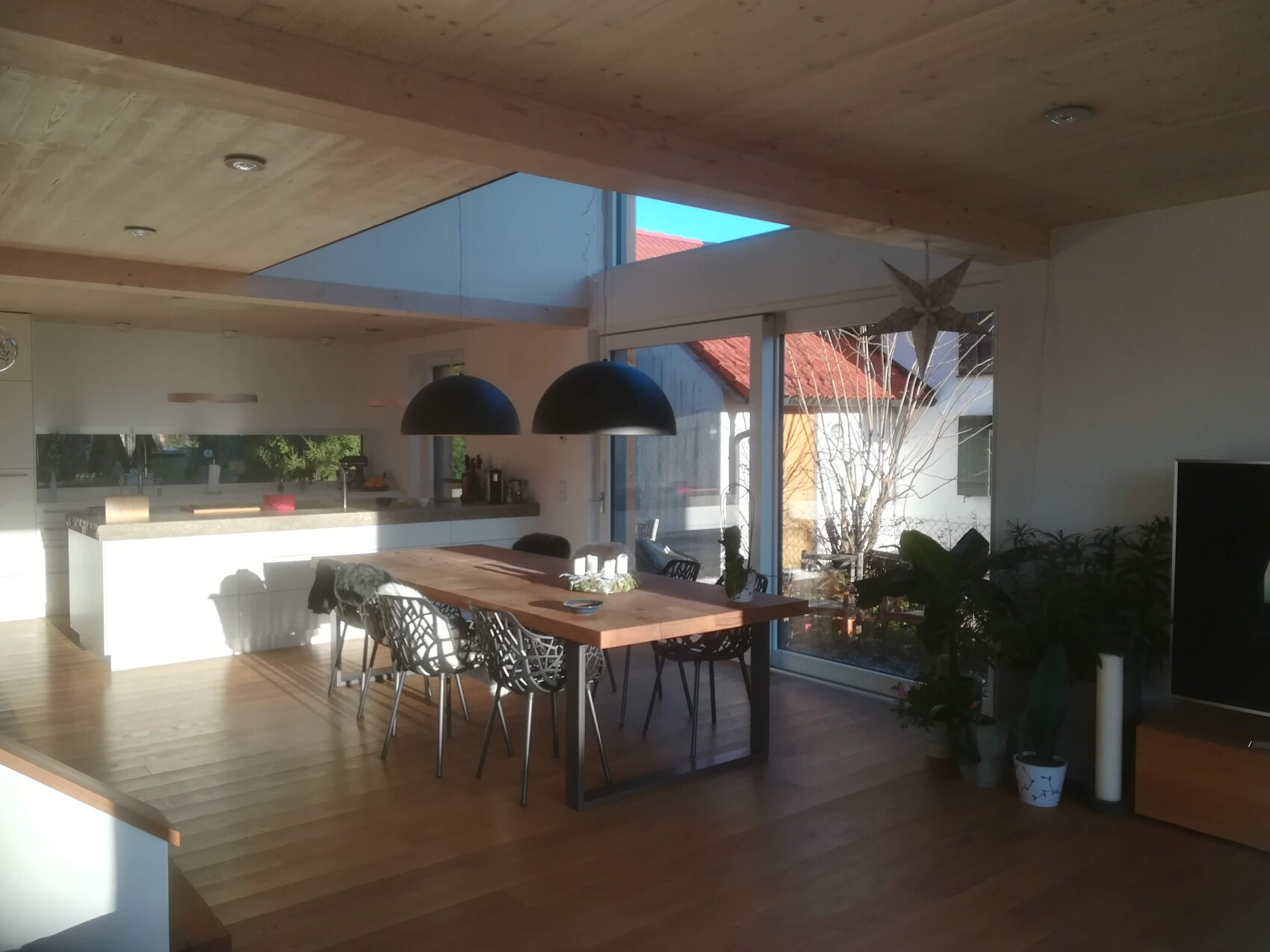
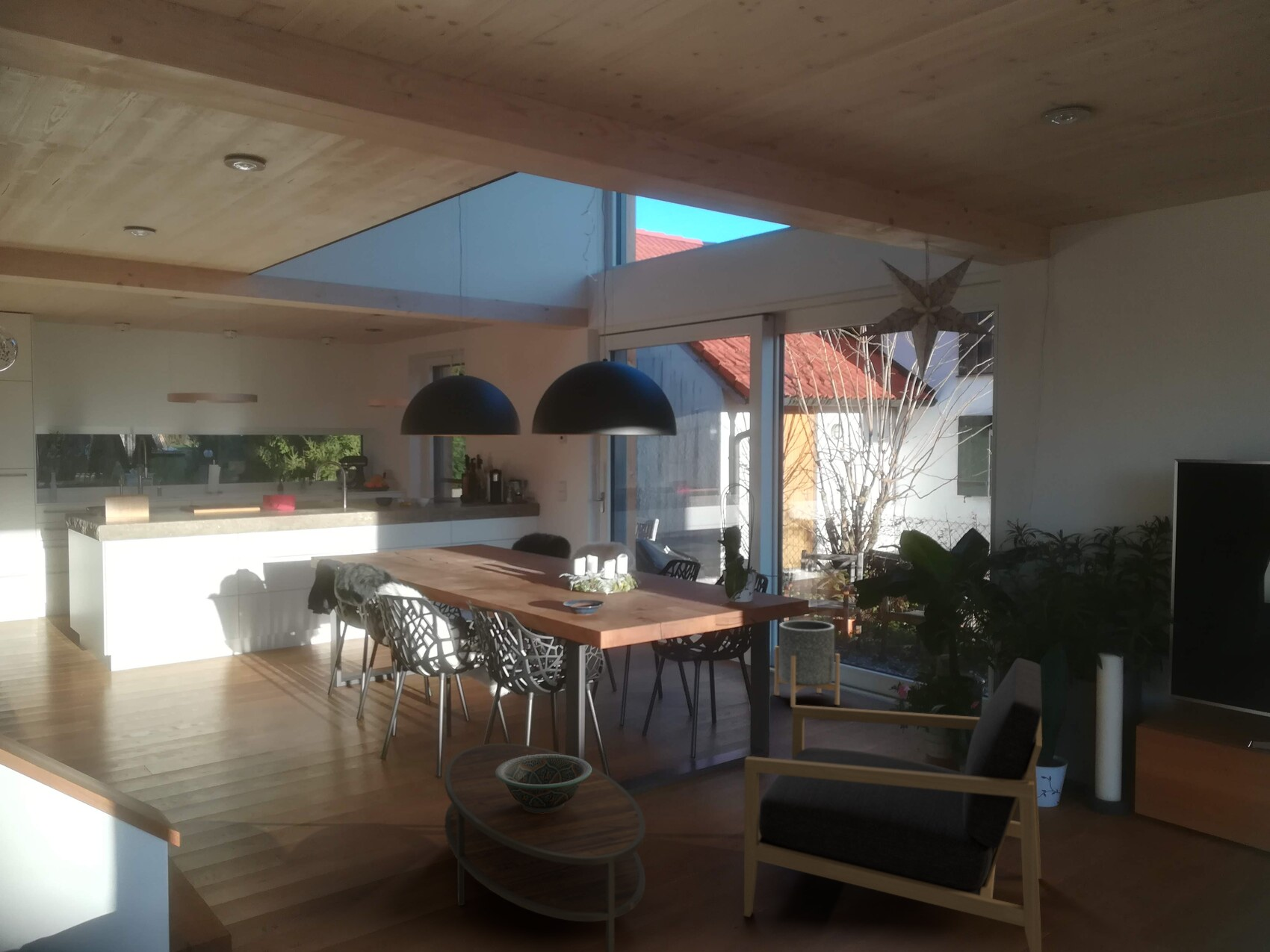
+ decorative bowl [495,754,592,813]
+ planter [774,620,840,709]
+ armchair [743,657,1043,952]
+ coffee table [444,742,646,952]
